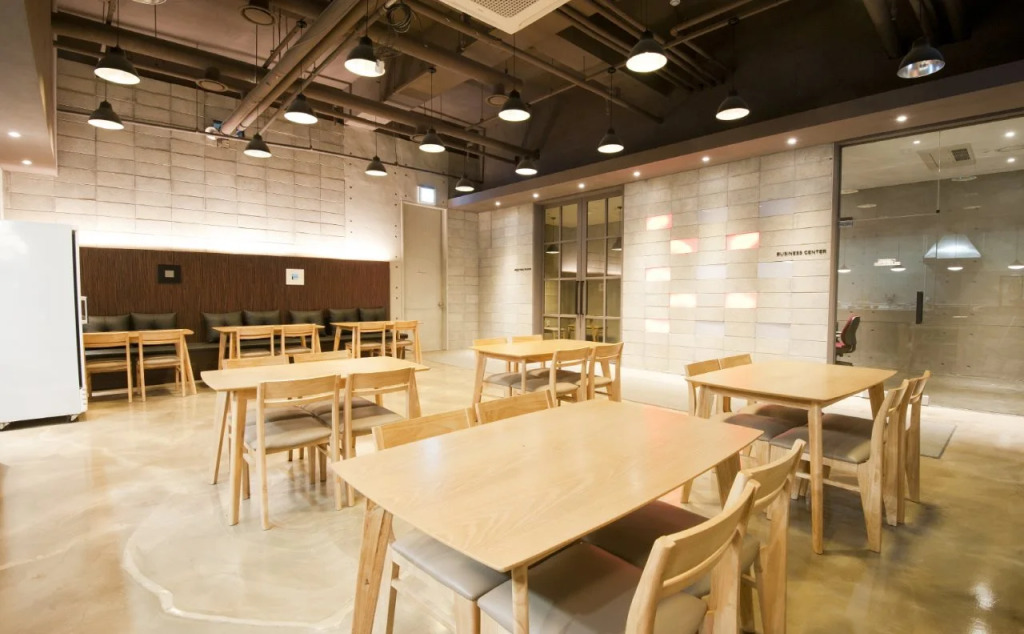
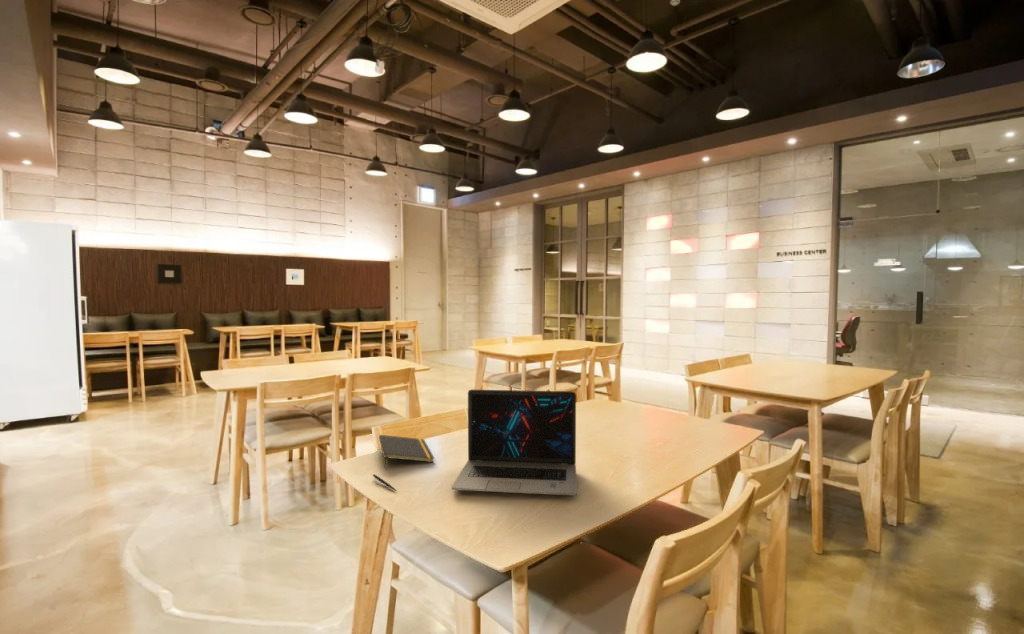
+ pen [372,473,398,492]
+ laptop [451,388,578,497]
+ notepad [378,434,435,469]
